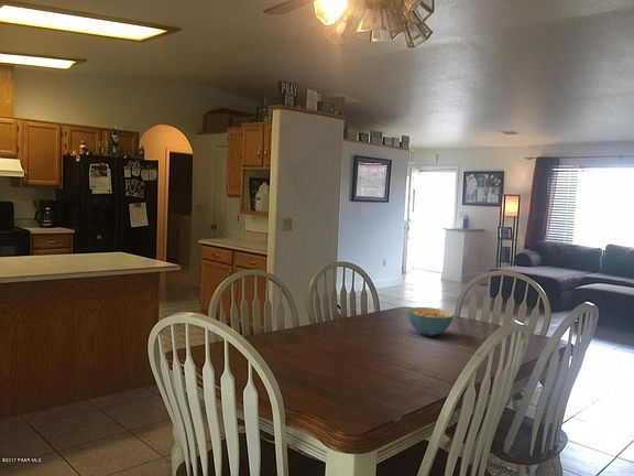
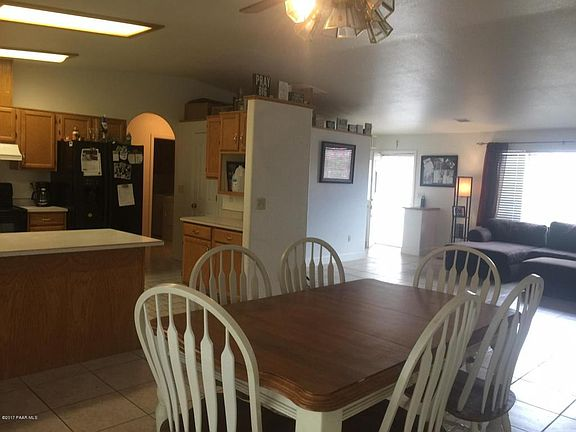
- cereal bowl [406,306,455,337]
